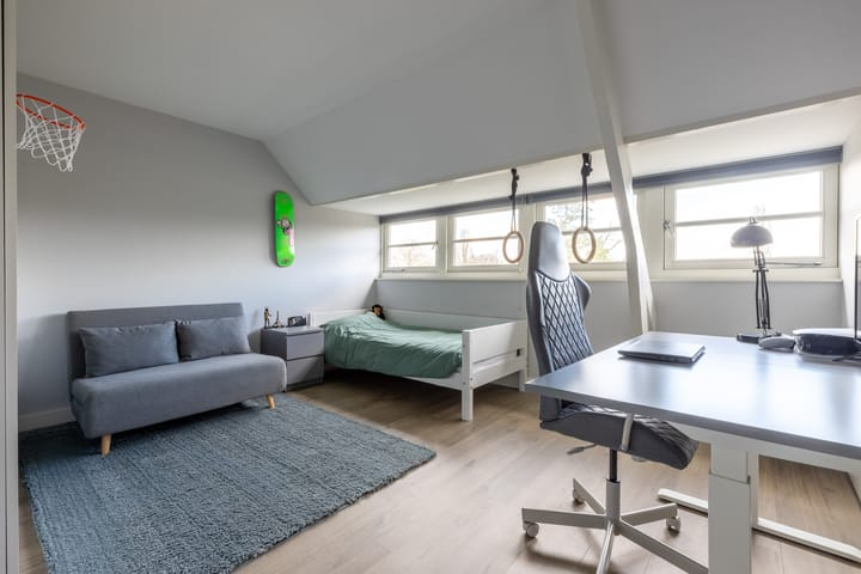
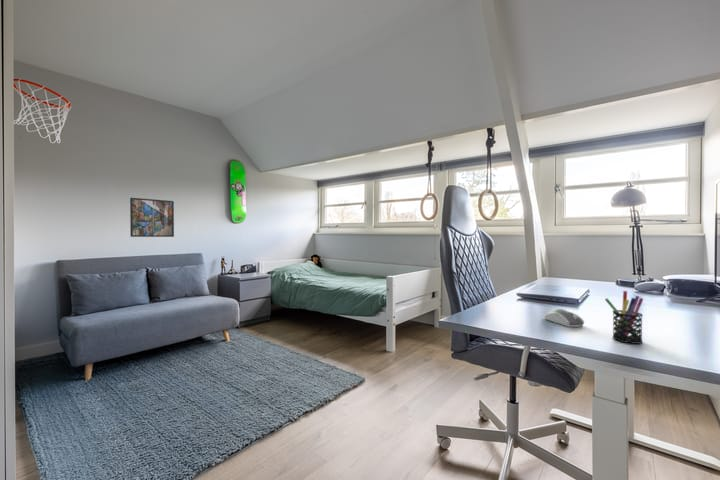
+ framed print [129,197,175,238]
+ pen holder [604,290,644,345]
+ computer mouse [543,308,585,328]
